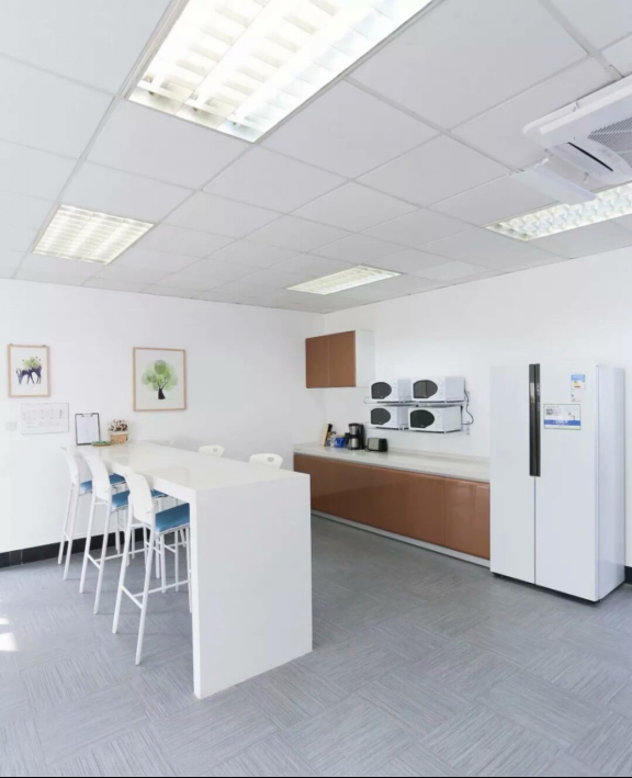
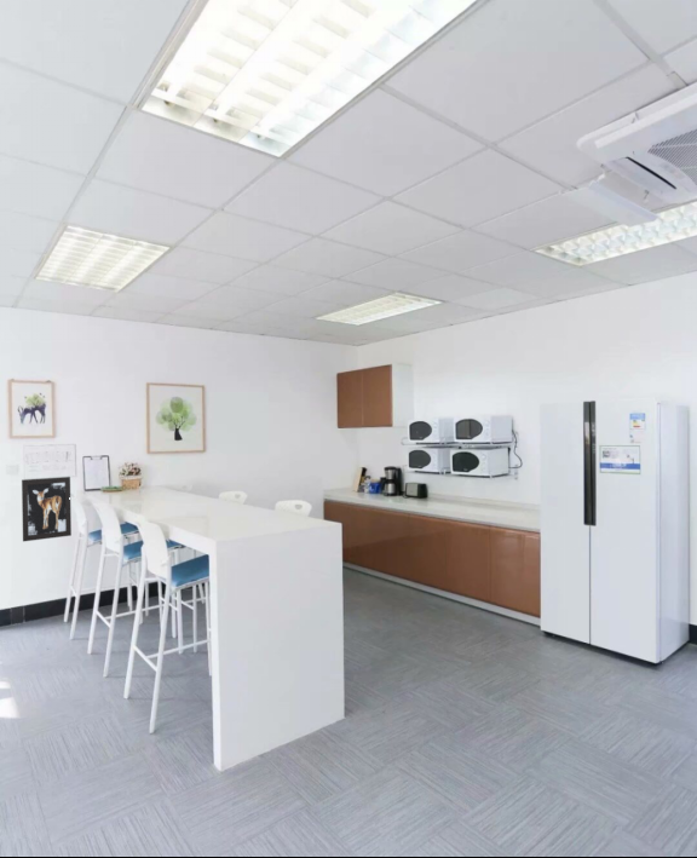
+ wall art [21,476,73,542]
